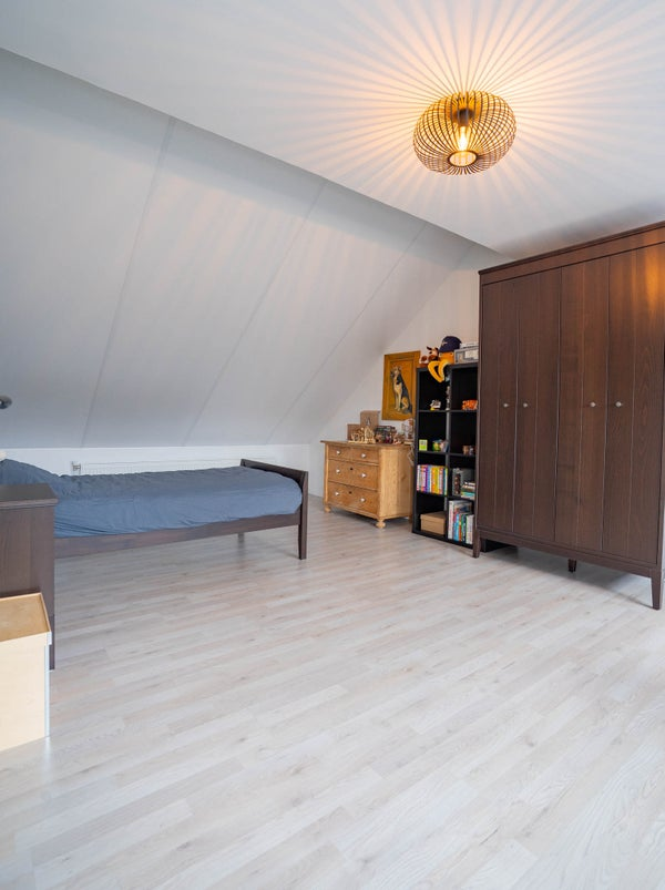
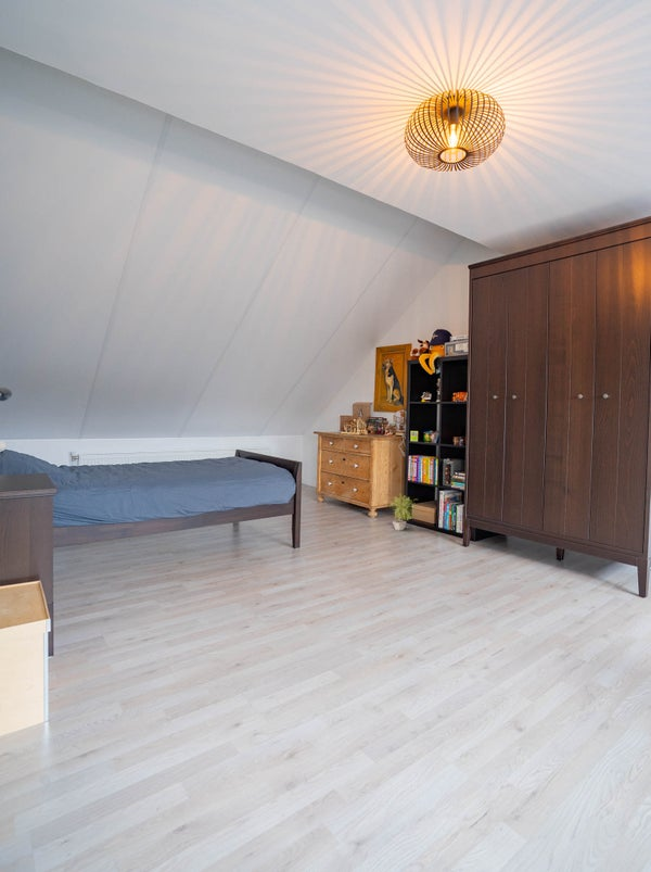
+ potted plant [391,493,419,531]
